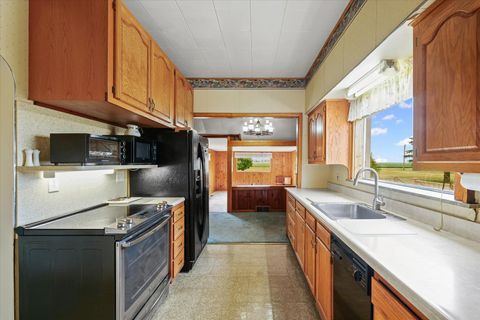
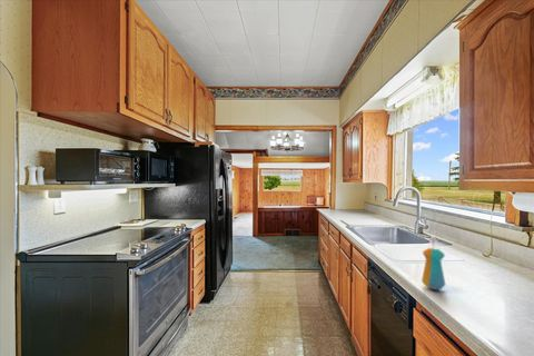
+ soap dispenser [421,235,446,290]
